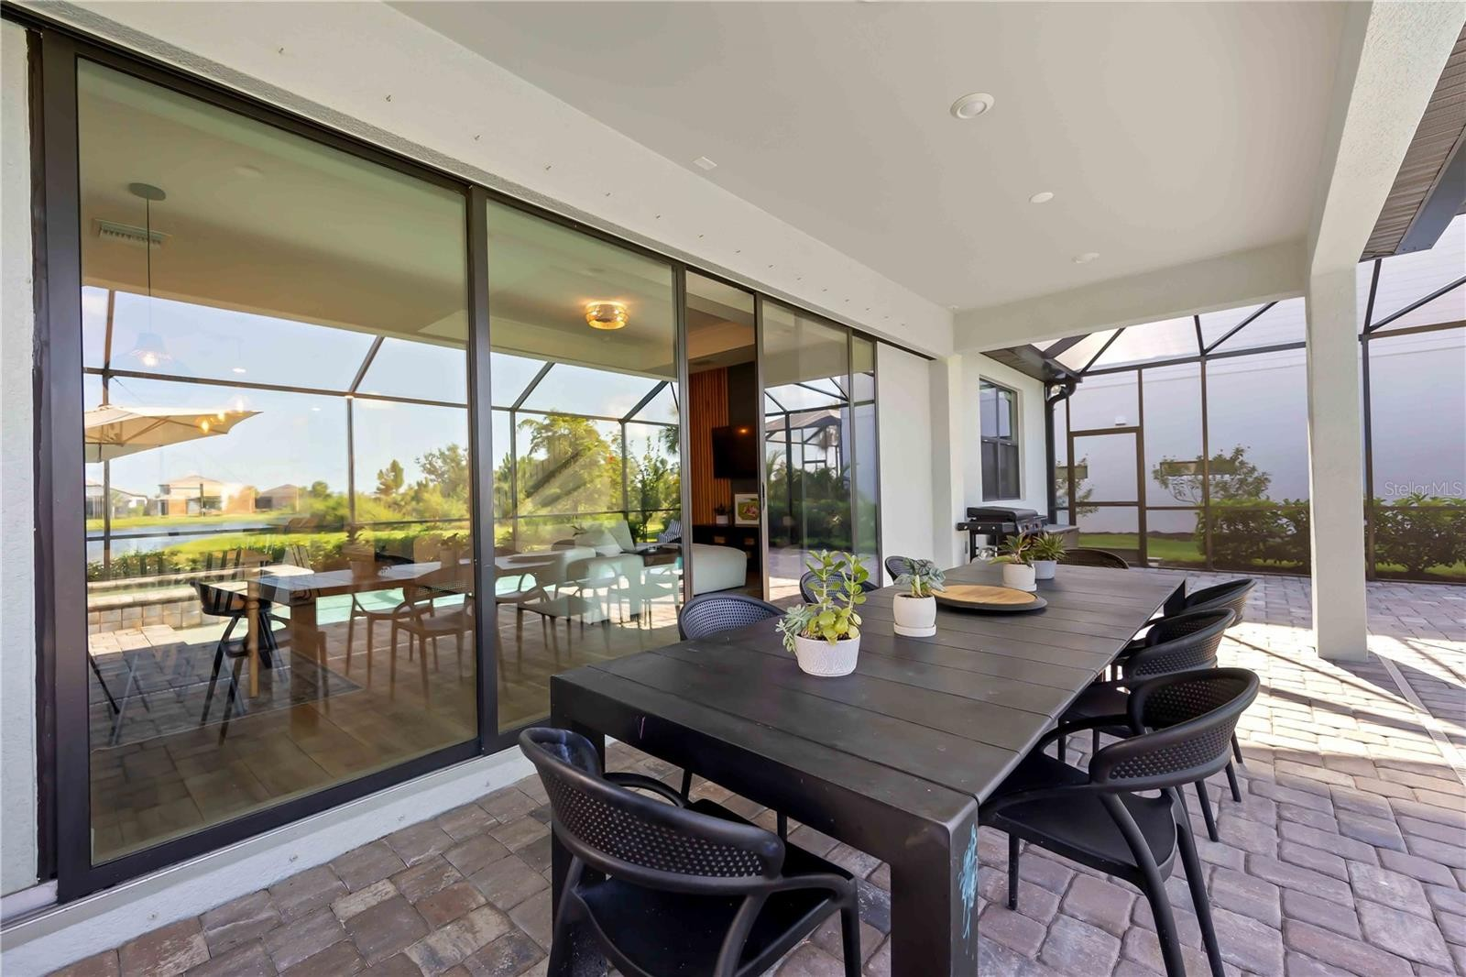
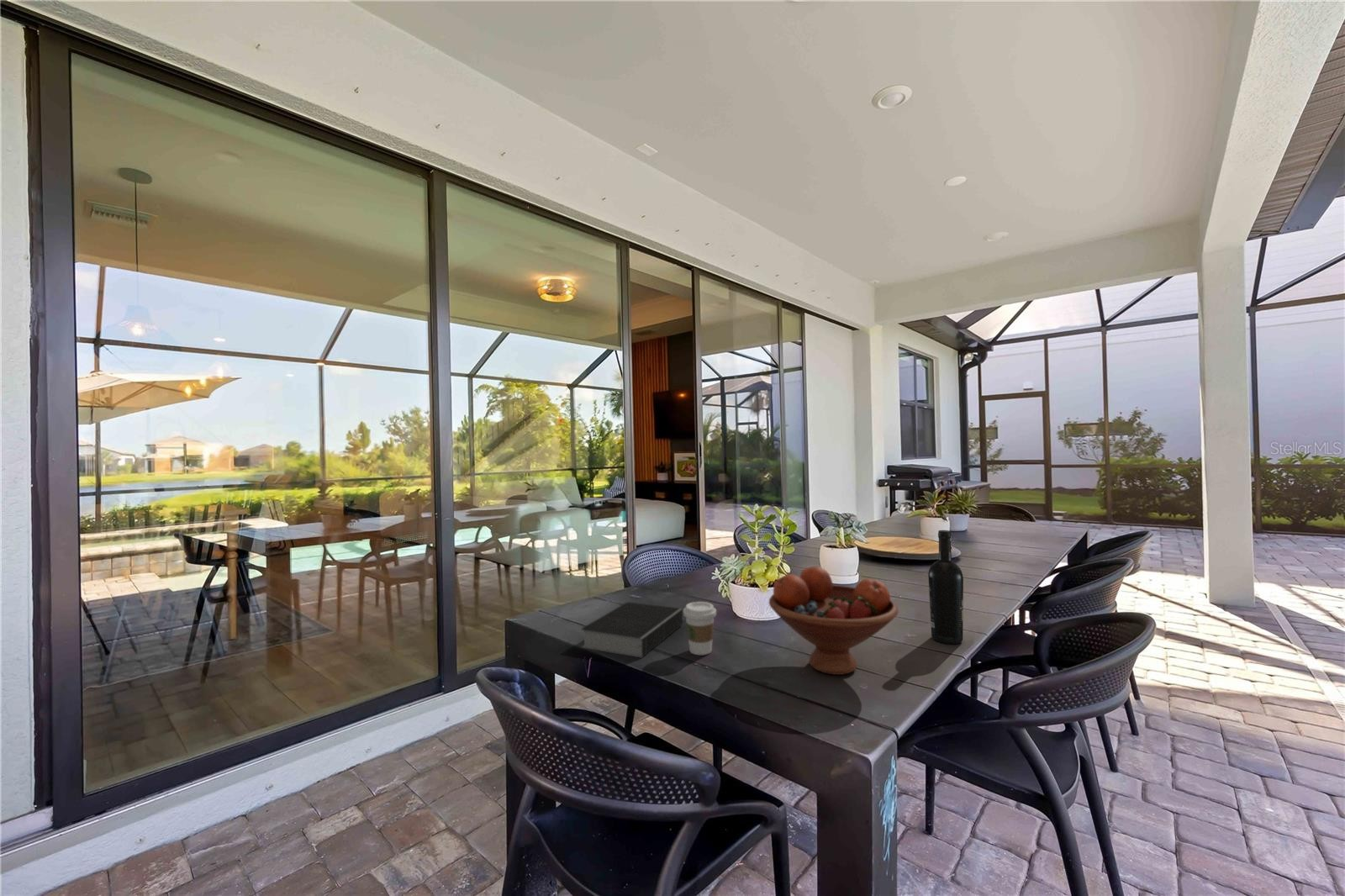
+ coffee cup [683,601,717,656]
+ book [580,602,683,659]
+ fruit bowl [768,566,899,676]
+ wine bottle [927,530,964,645]
